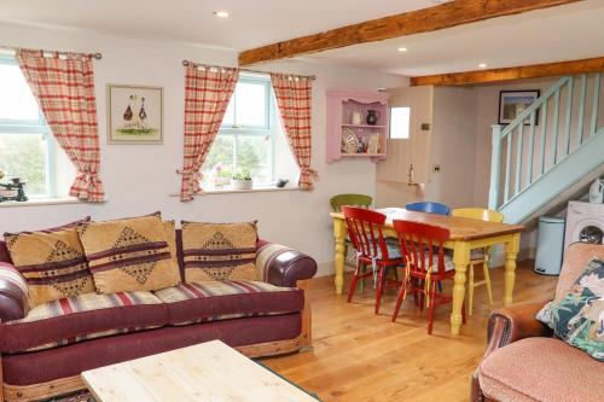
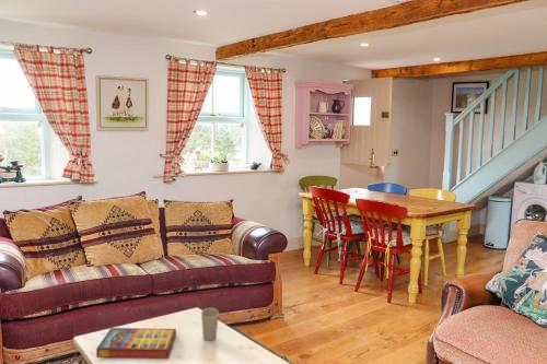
+ game compilation box [95,327,177,360]
+ cup [200,307,220,342]
